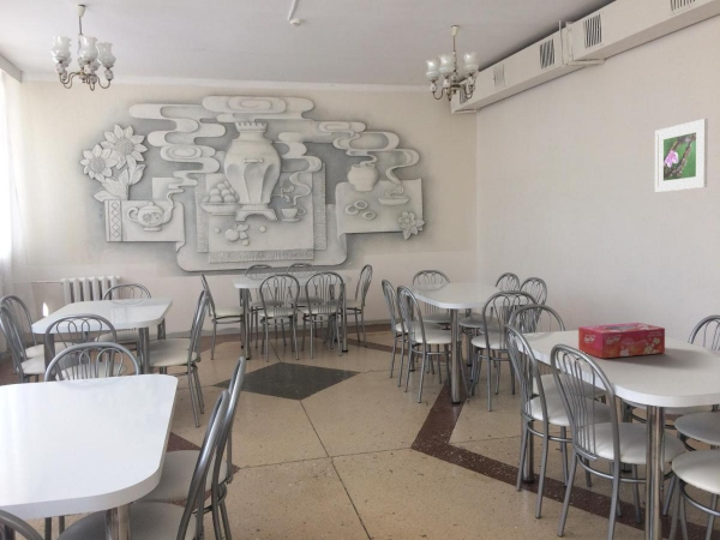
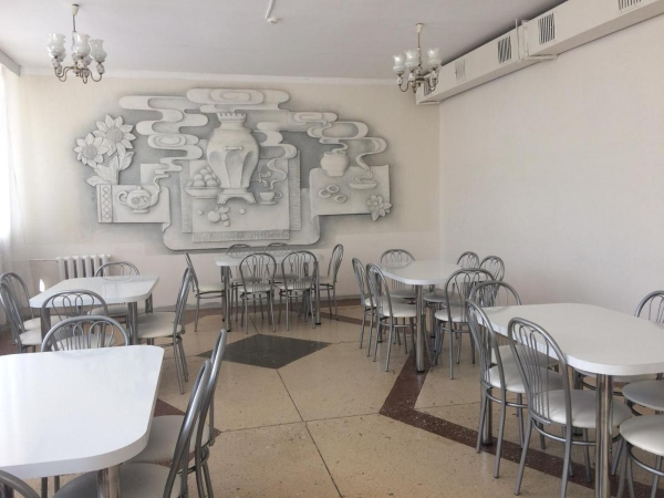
- tissue box [577,322,666,359]
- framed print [654,118,709,193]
